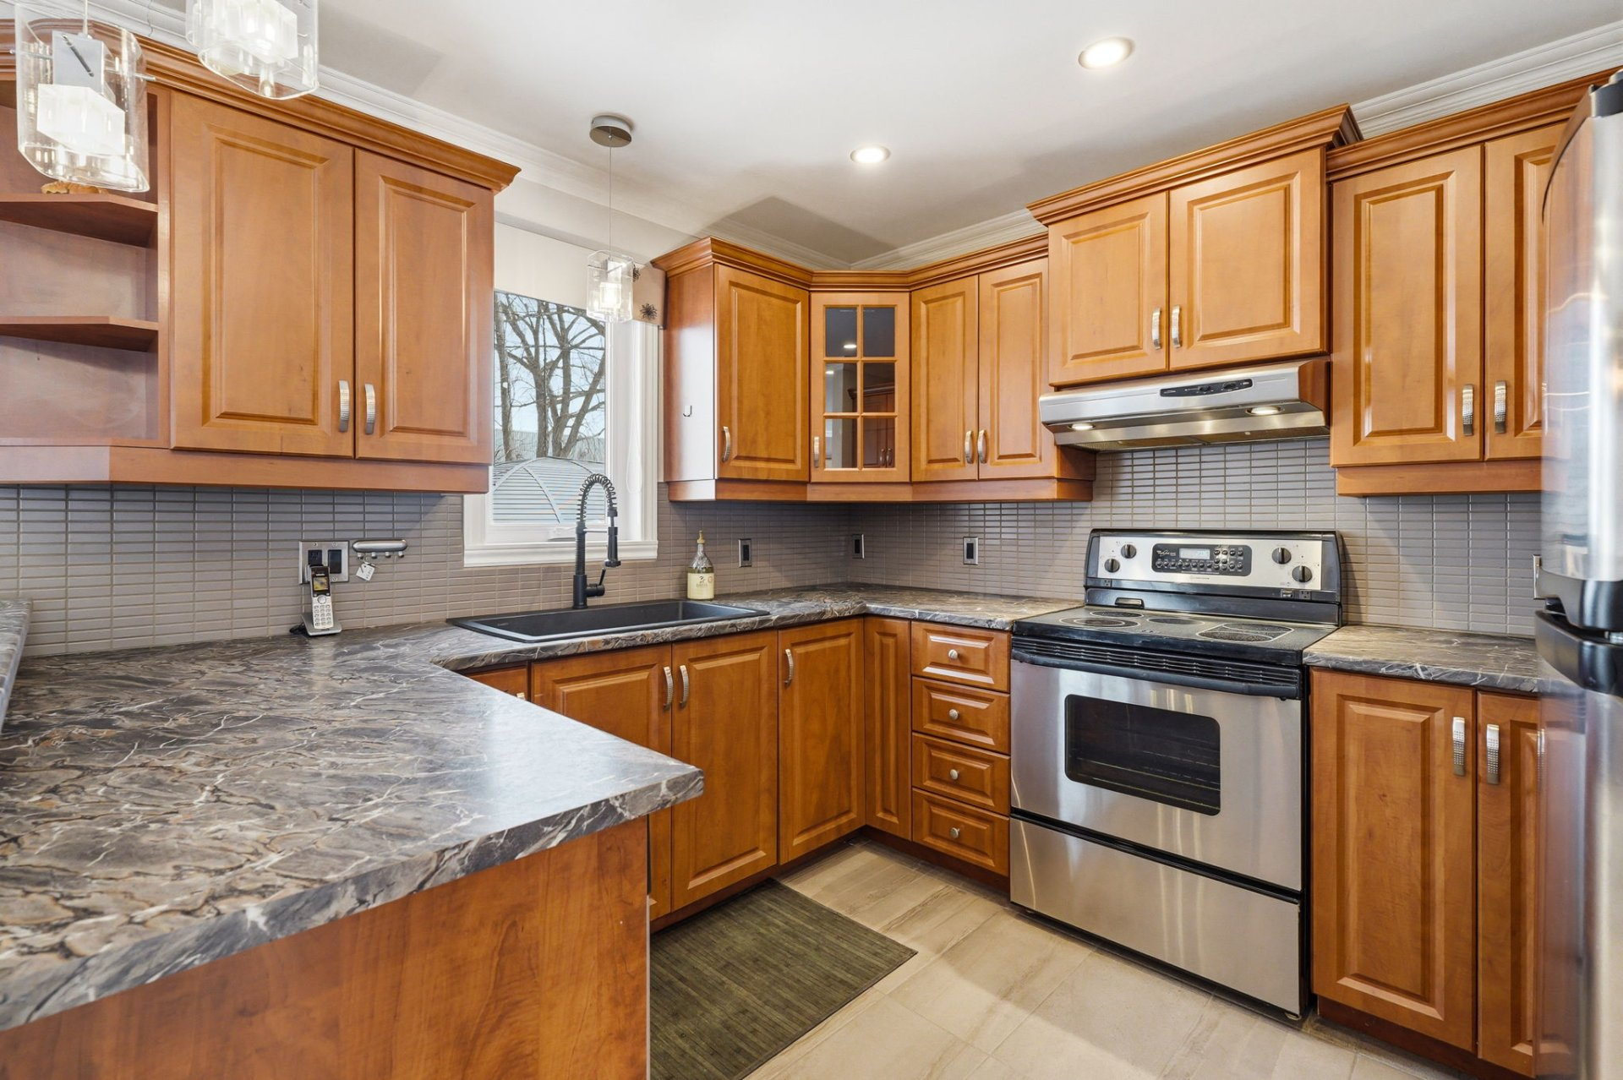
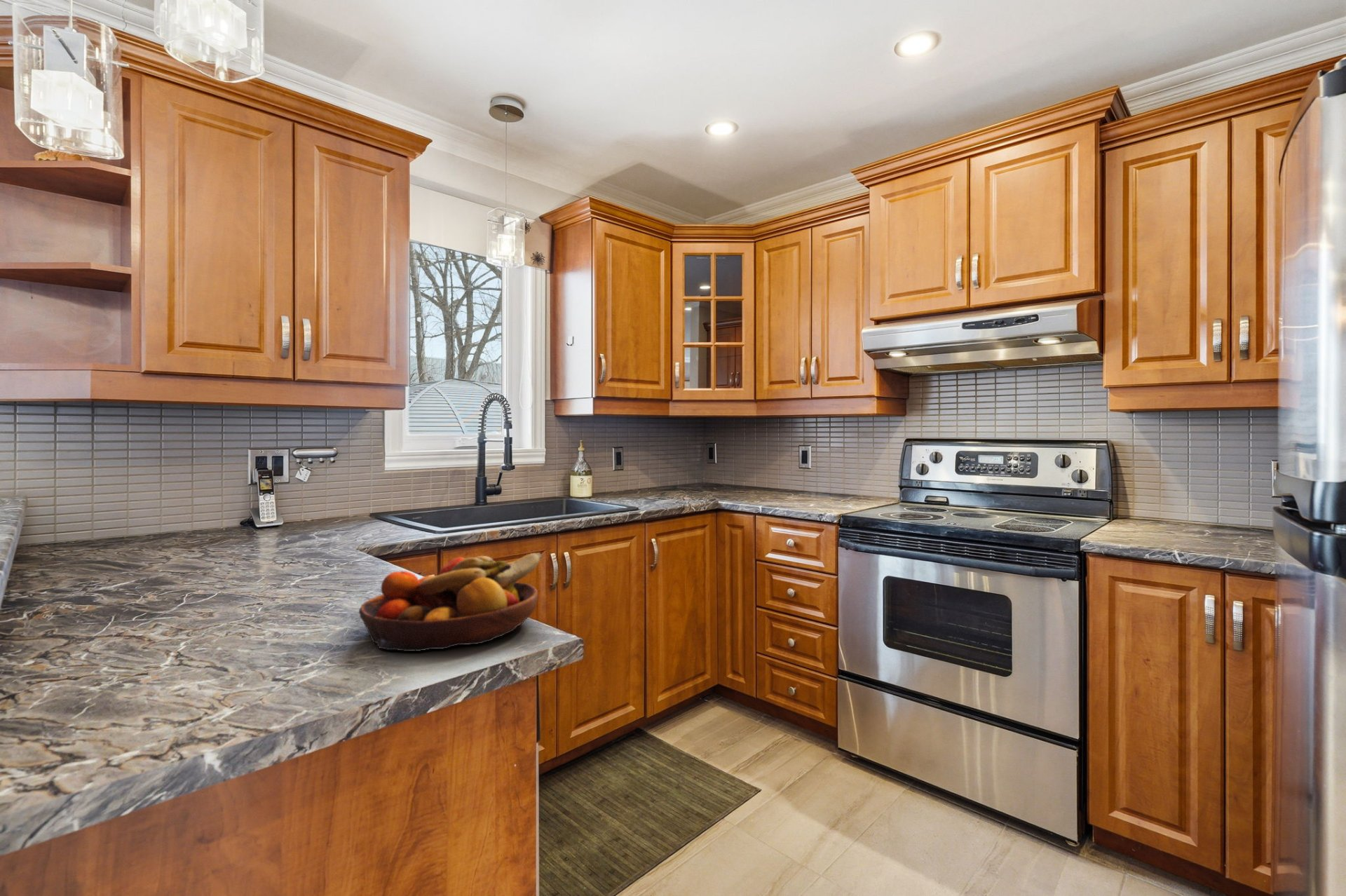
+ fruit bowl [358,552,543,652]
